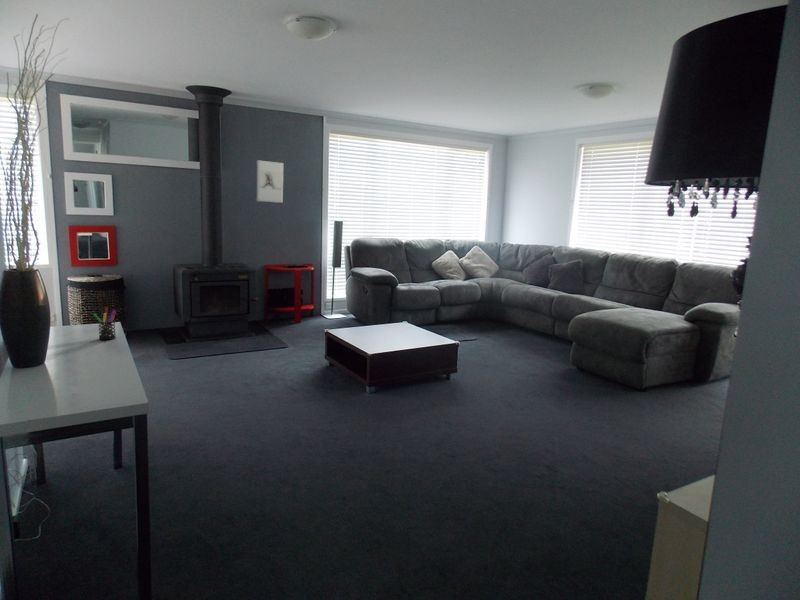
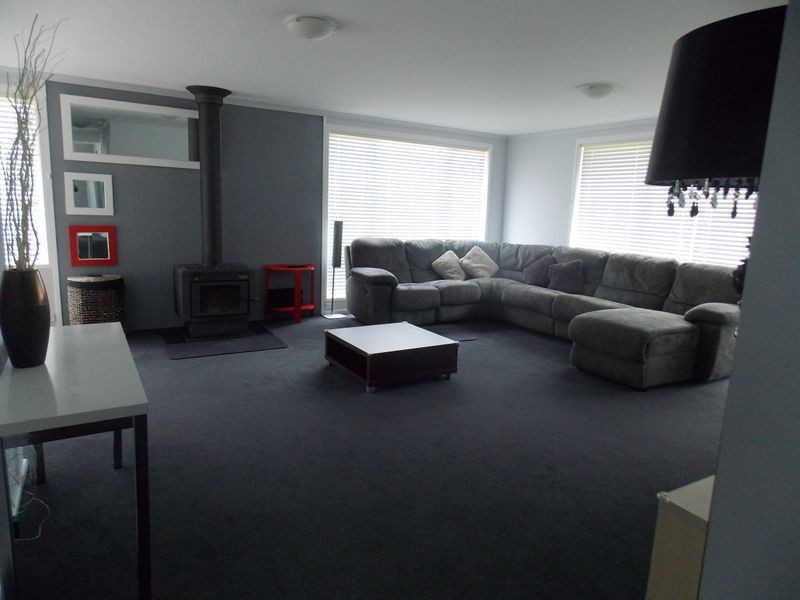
- wall sculpture [256,159,284,204]
- pen holder [92,306,117,341]
